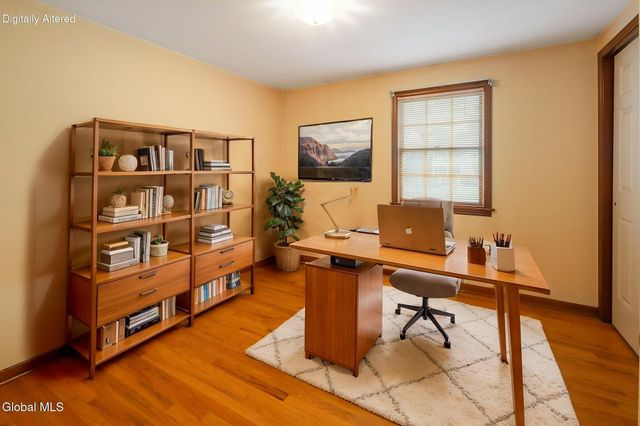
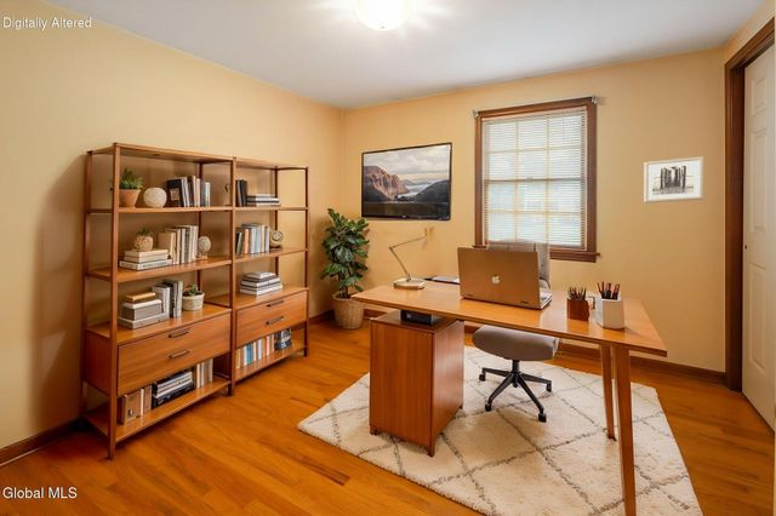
+ wall art [643,155,704,203]
